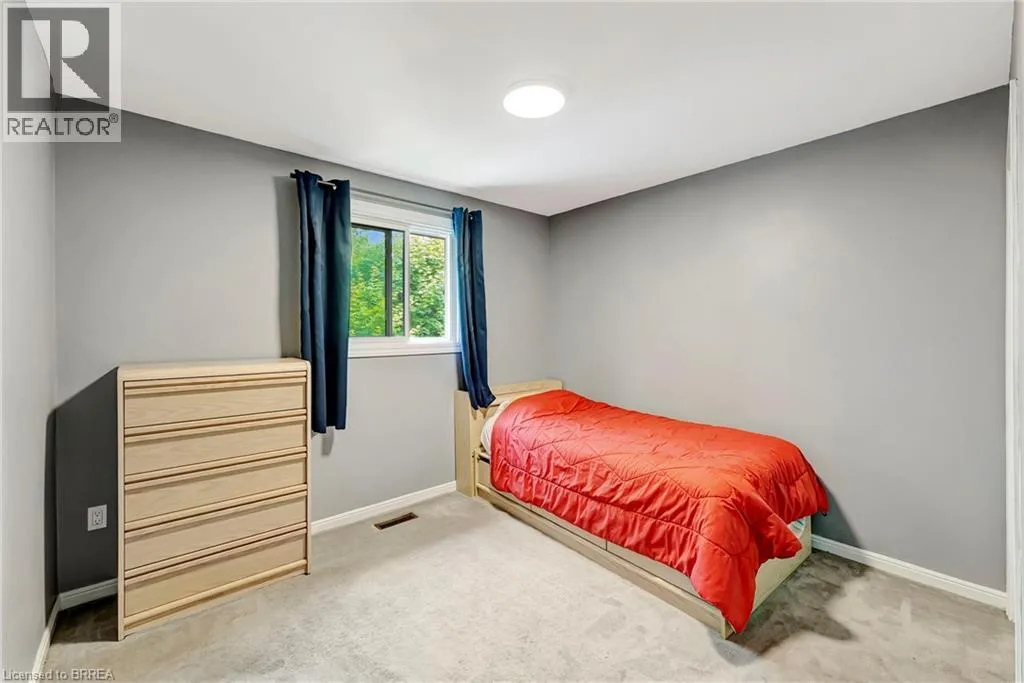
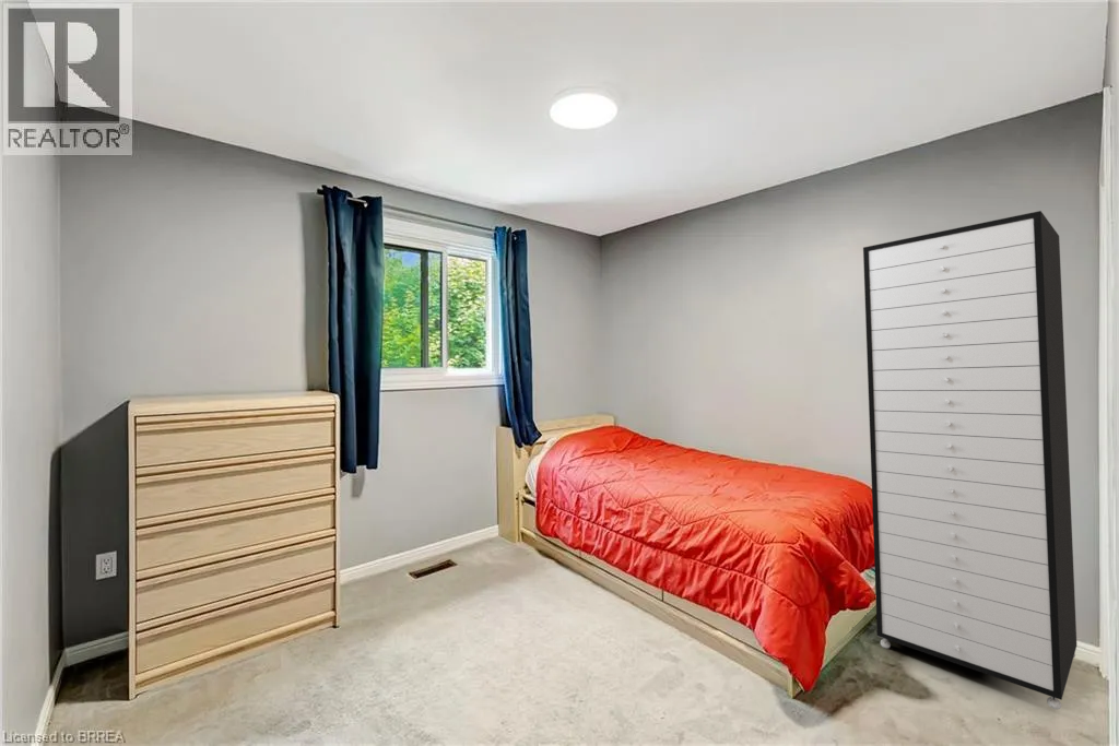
+ storage cabinet [862,210,1077,710]
